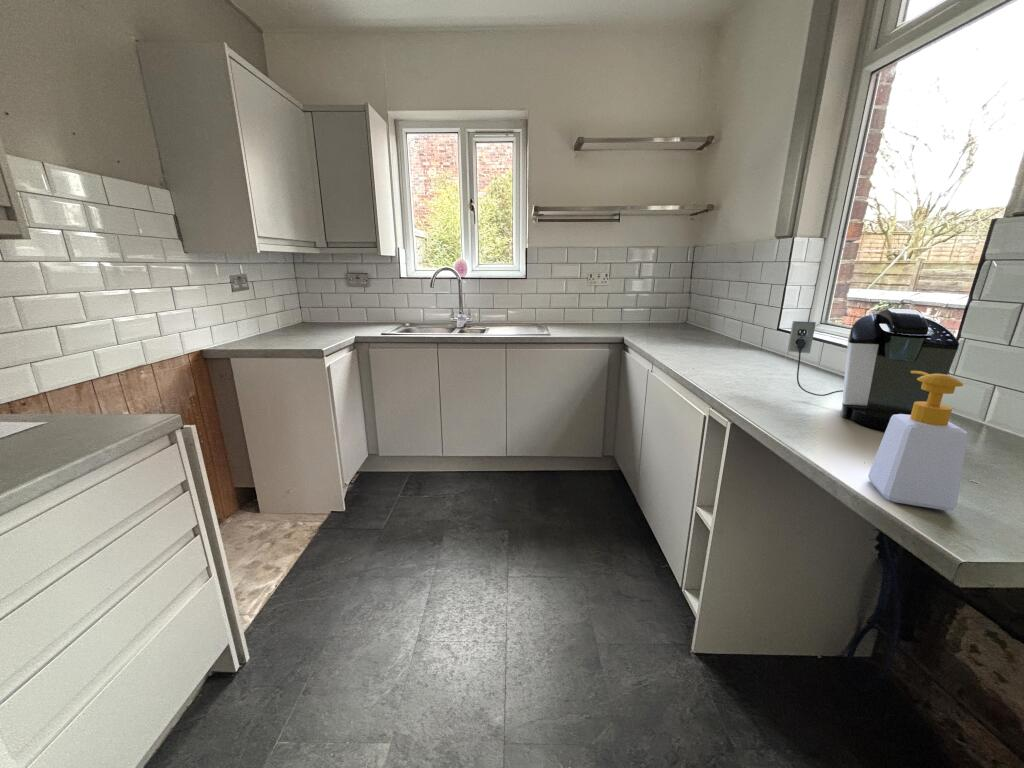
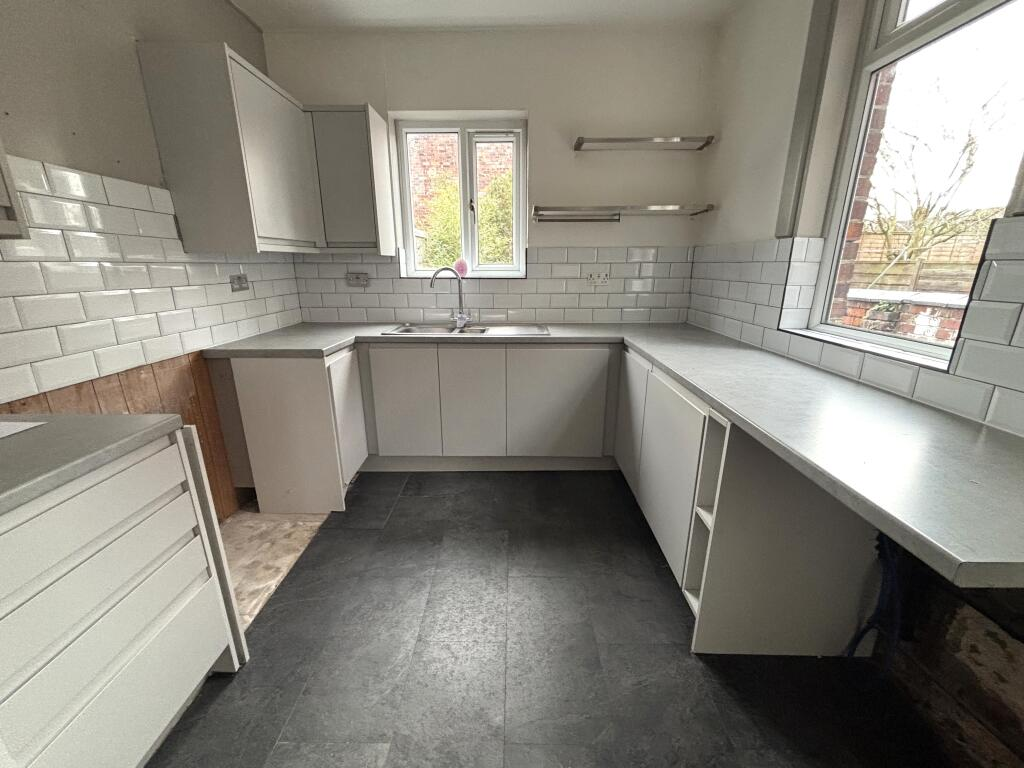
- coffee maker [786,307,960,431]
- soap bottle [867,371,968,511]
